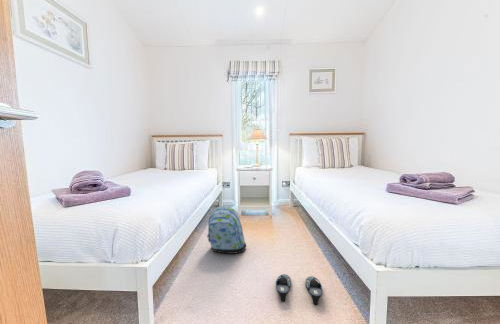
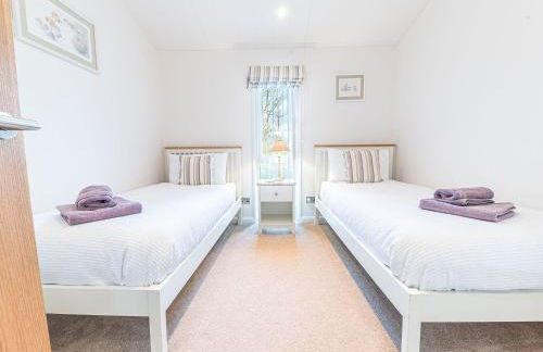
- backpack [206,205,247,255]
- slippers [275,273,323,306]
